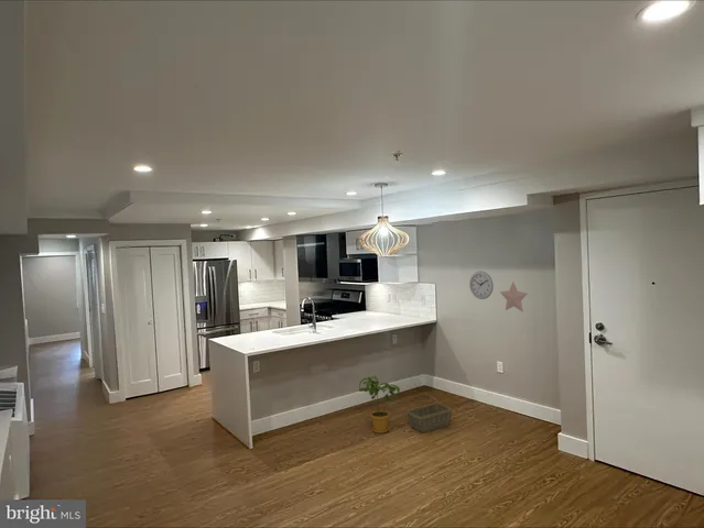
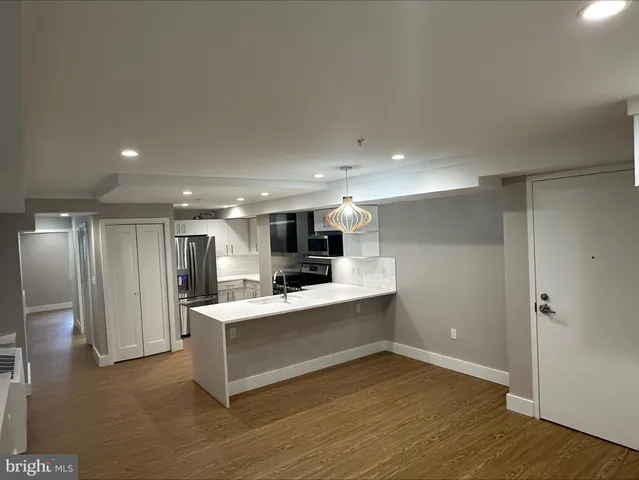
- basket [405,393,454,433]
- house plant [358,374,401,435]
- decorative star [499,280,529,312]
- wall clock [468,271,495,300]
